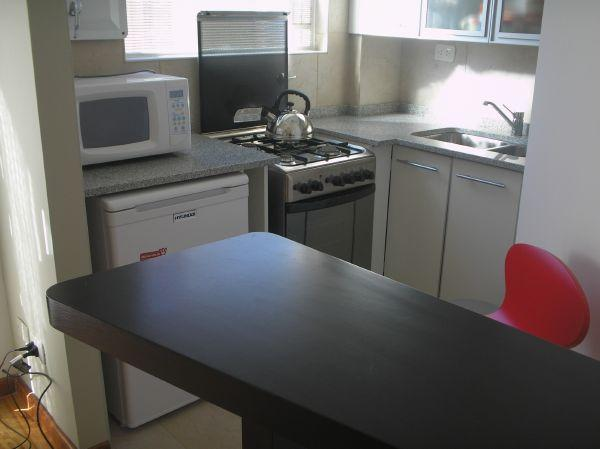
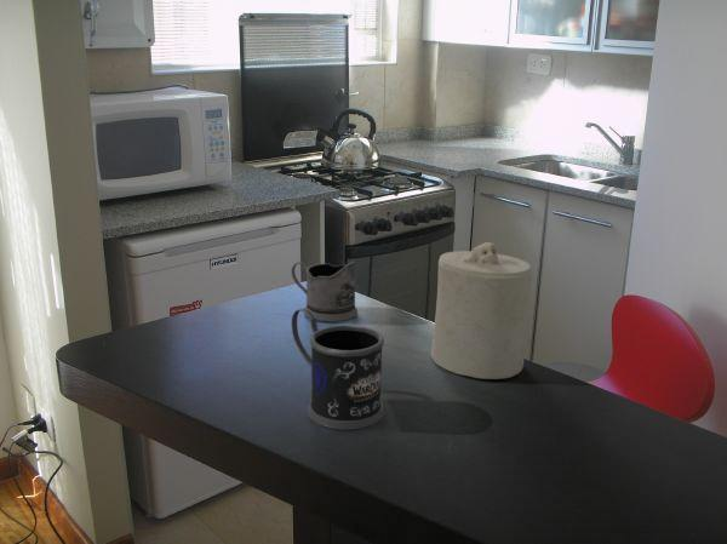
+ tea glass holder [291,260,359,322]
+ candle [430,241,532,380]
+ mug [291,307,385,430]
